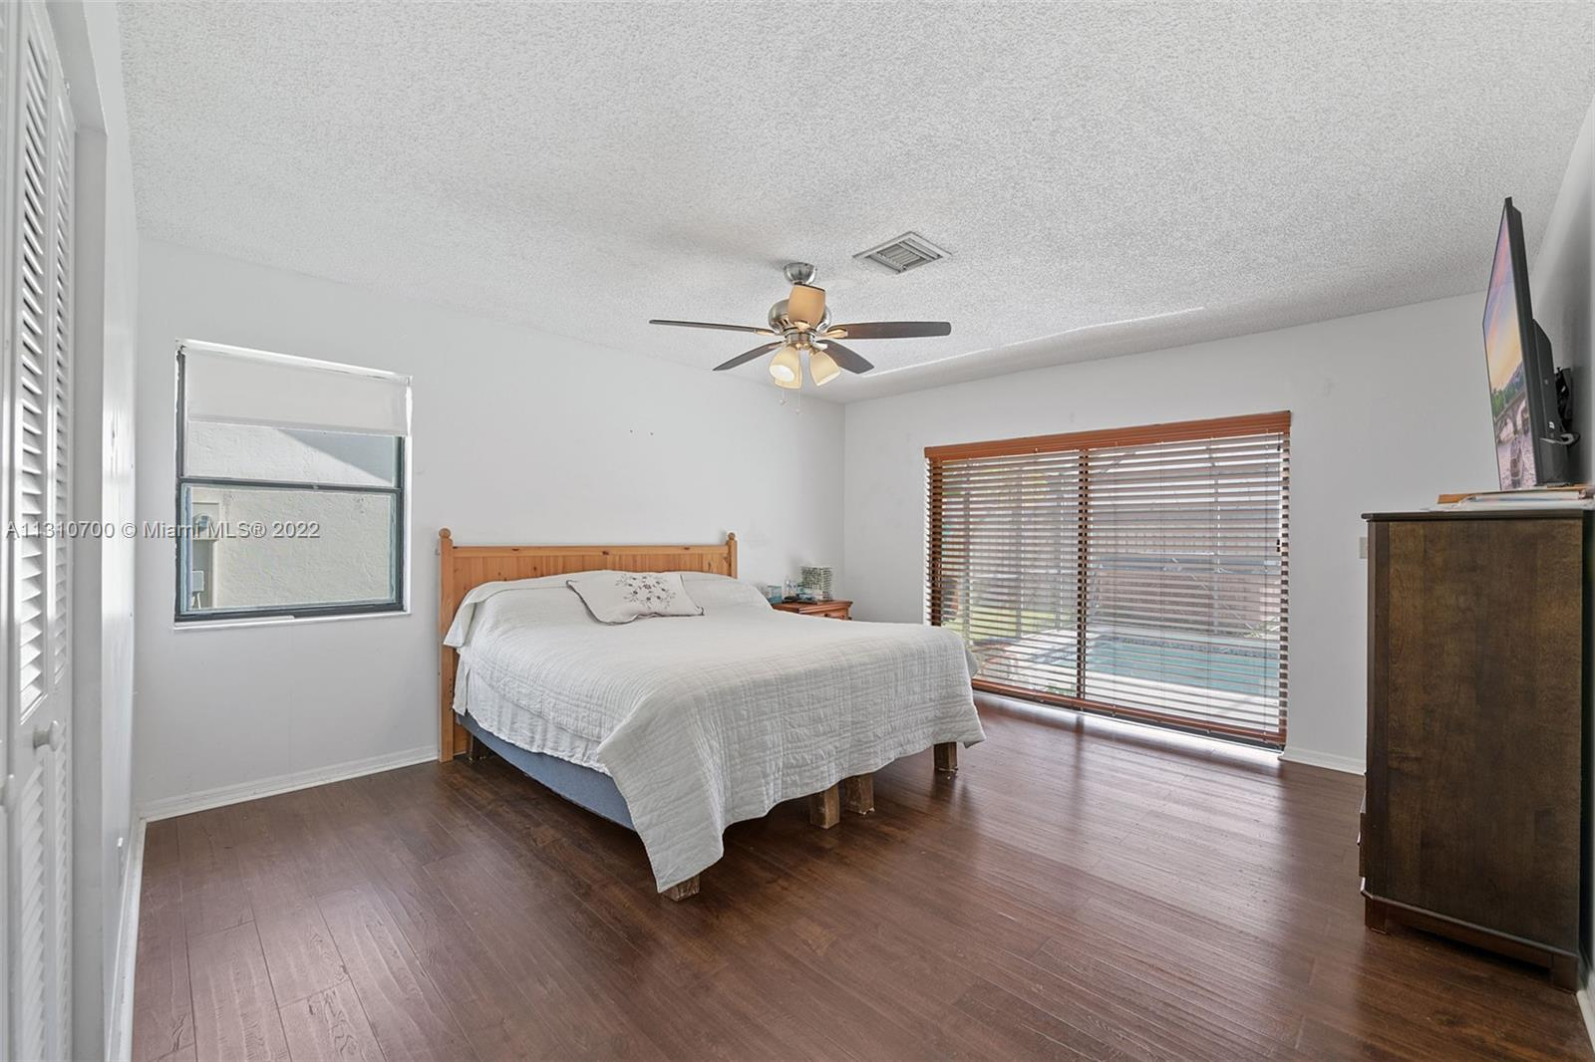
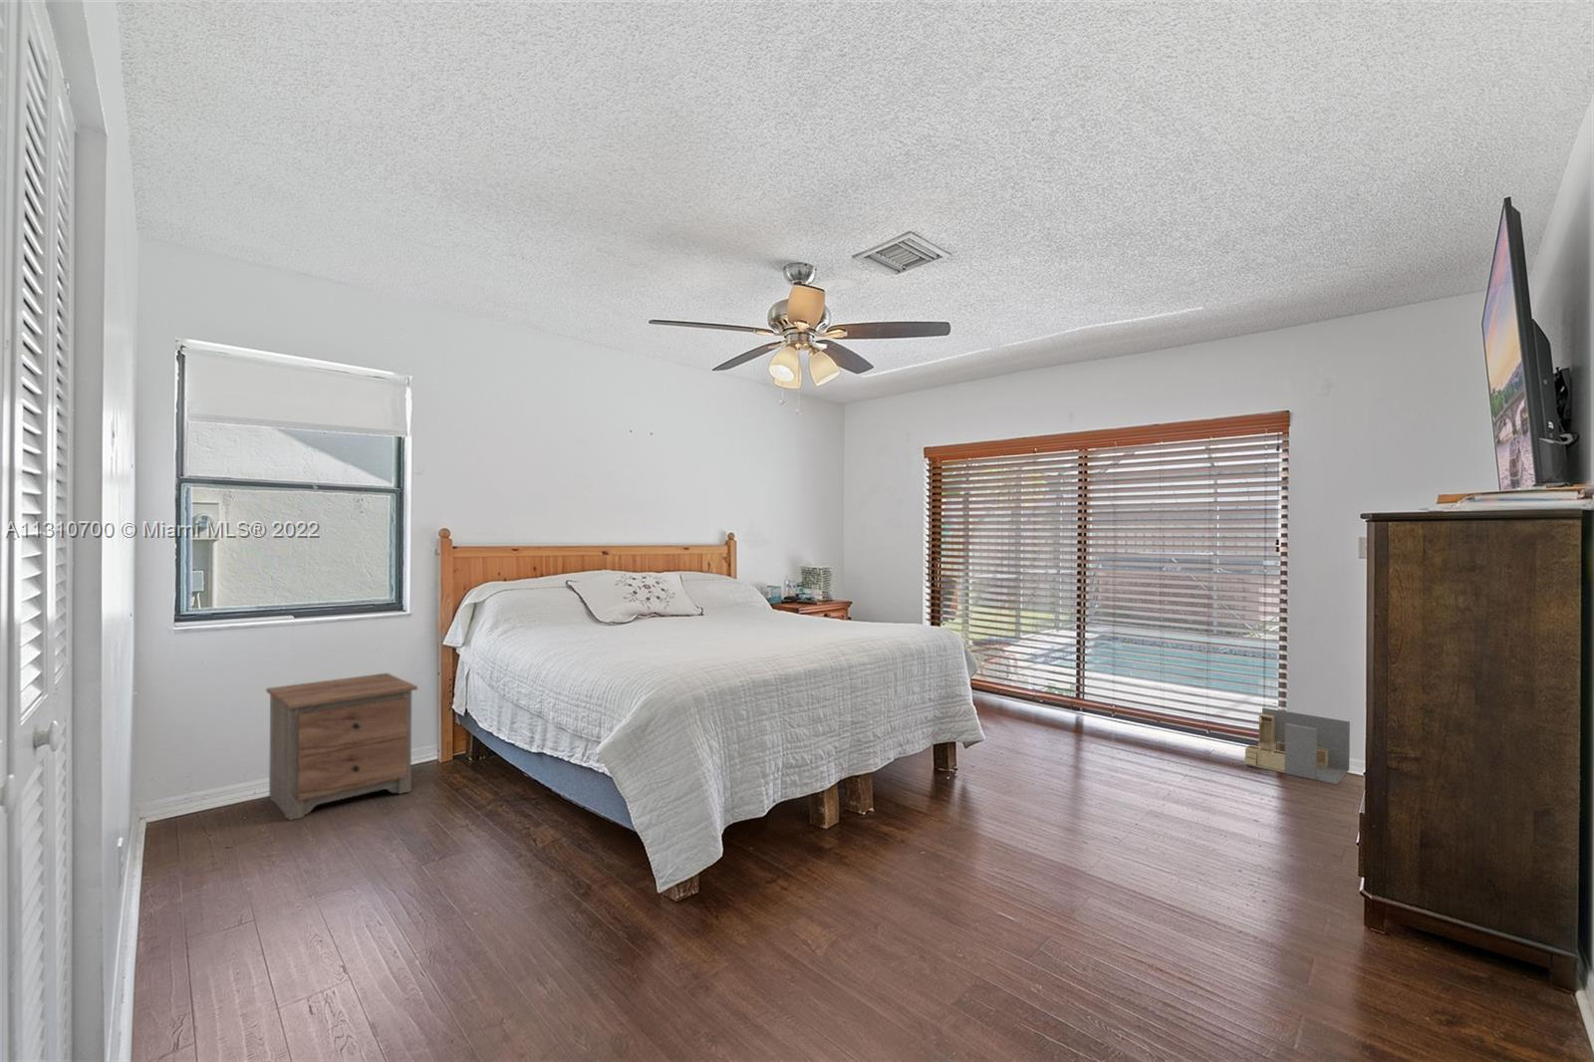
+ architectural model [1243,706,1351,785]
+ nightstand [265,672,418,821]
